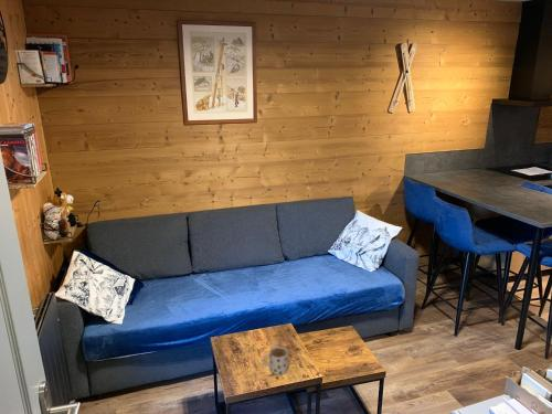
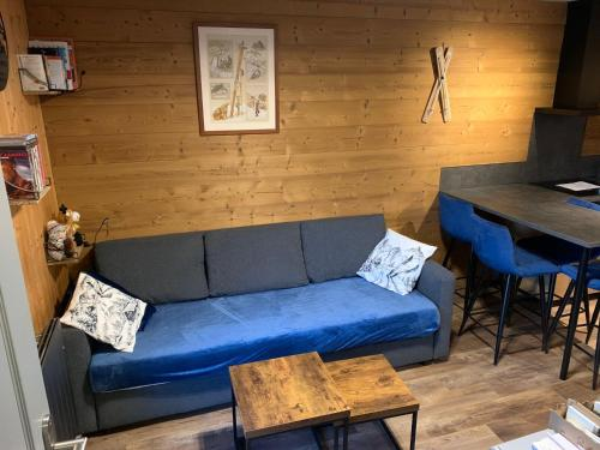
- mug [262,346,289,375]
